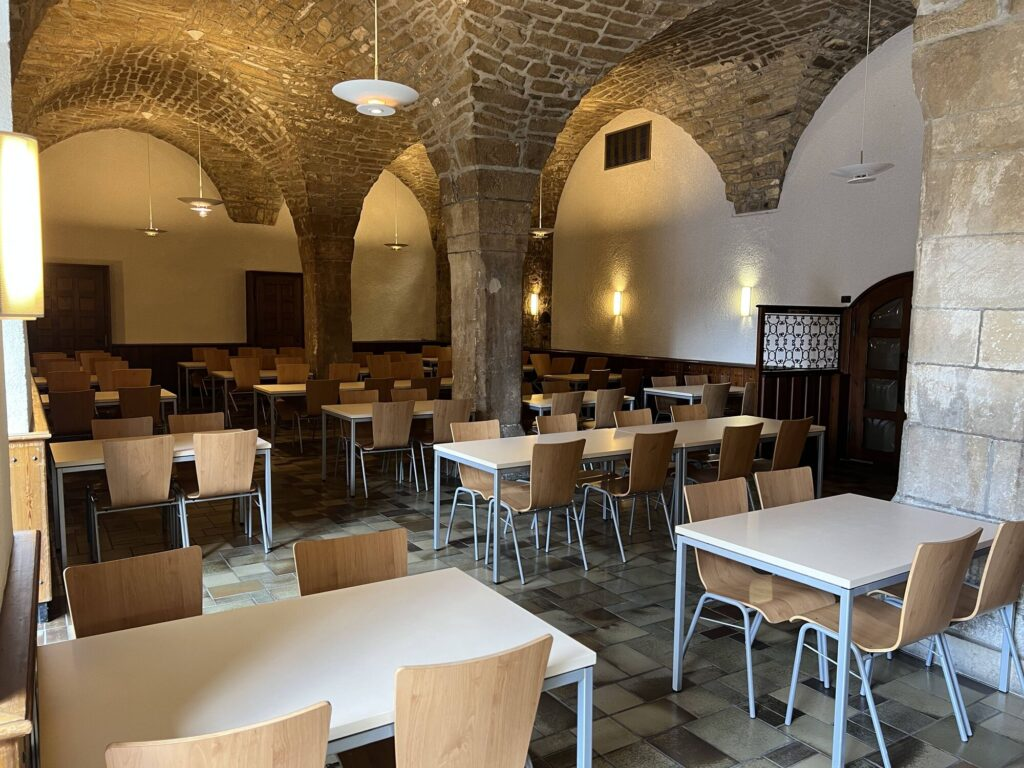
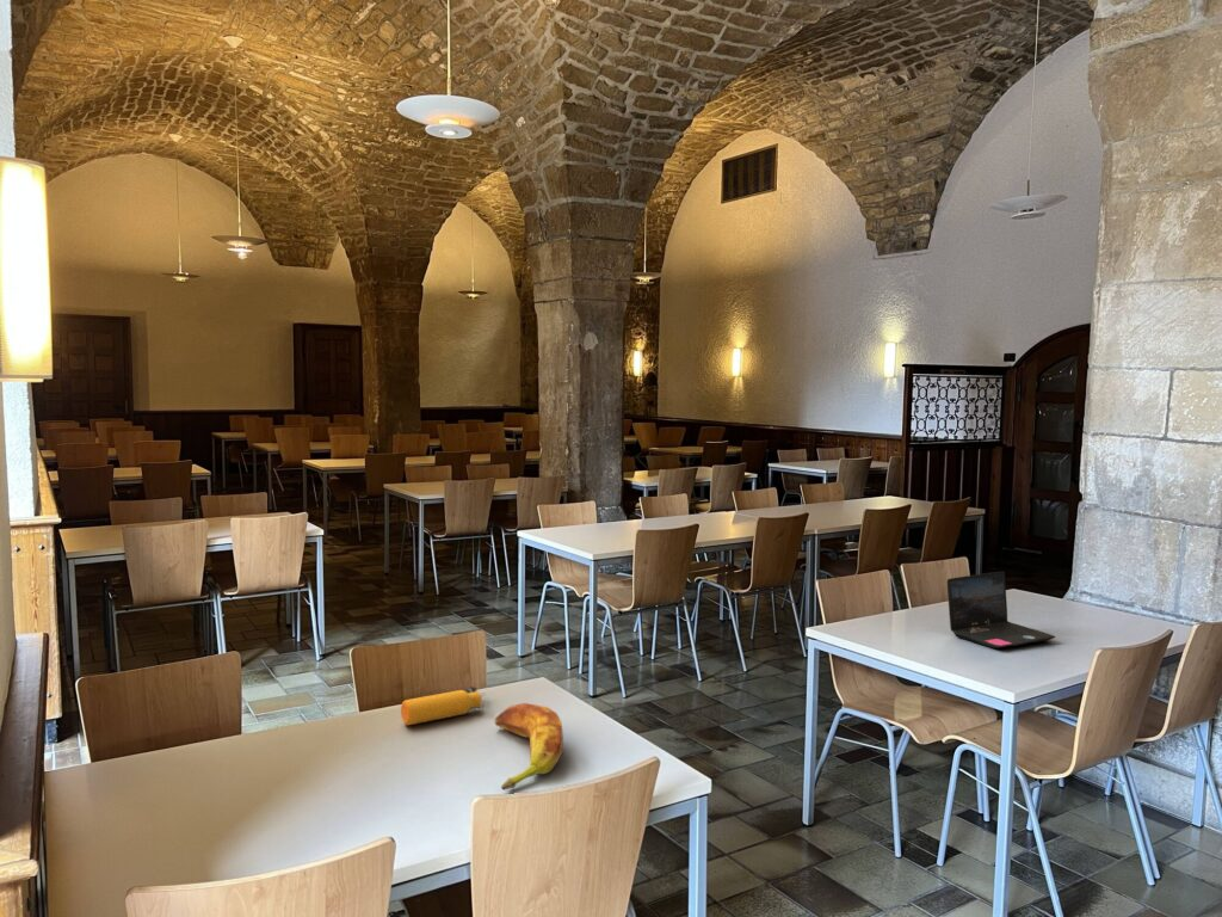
+ laptop [946,571,1056,650]
+ water bottle [400,685,488,726]
+ banana [494,702,564,790]
